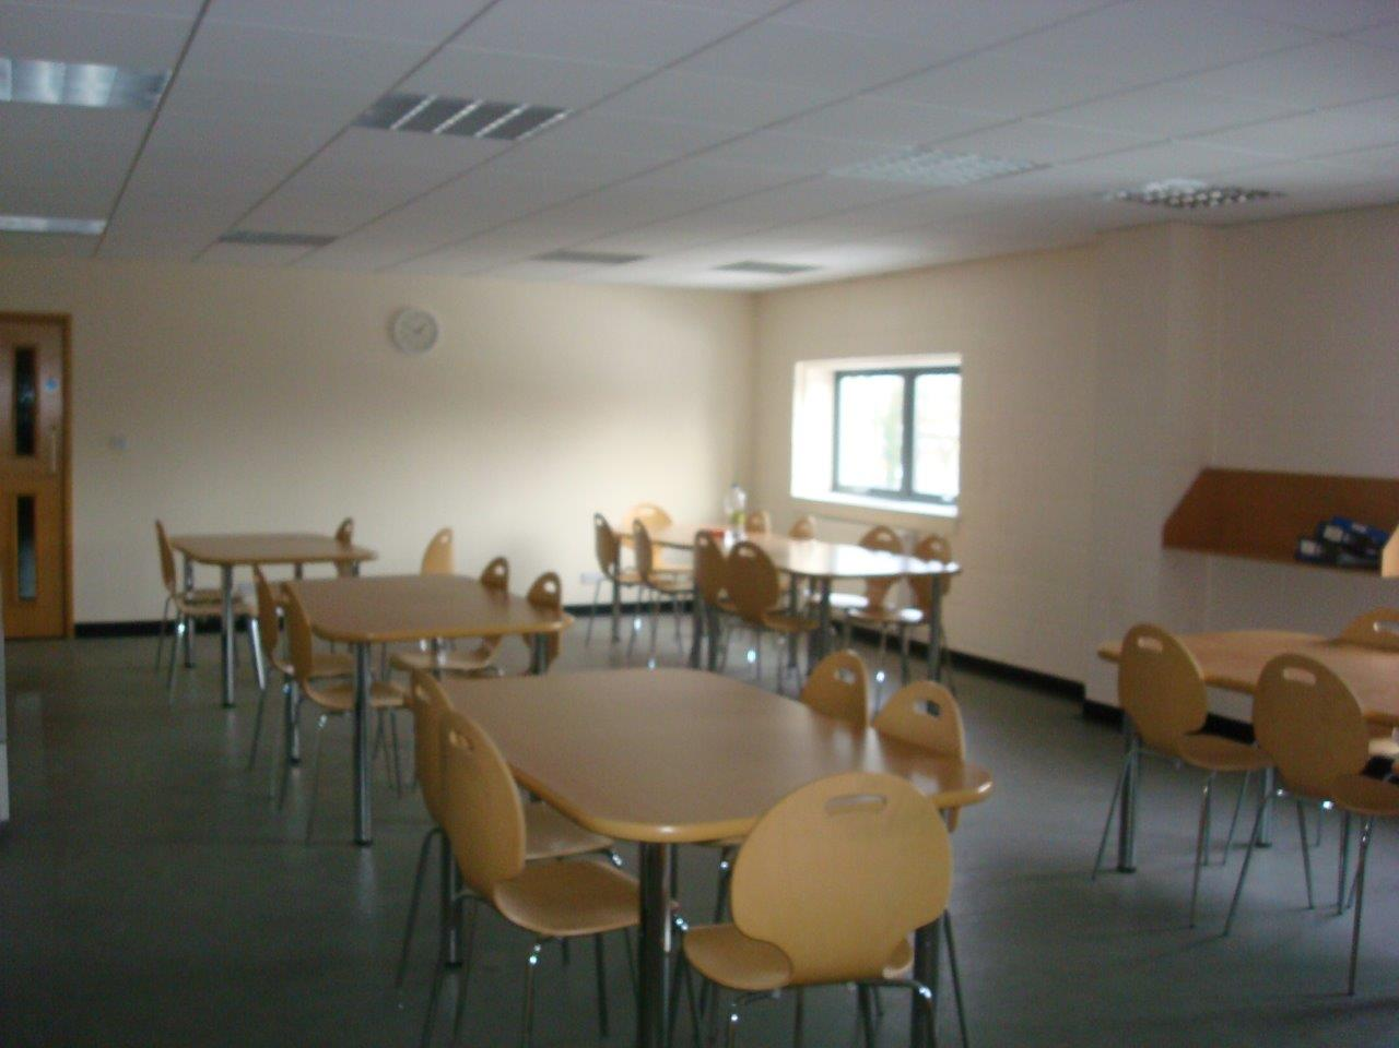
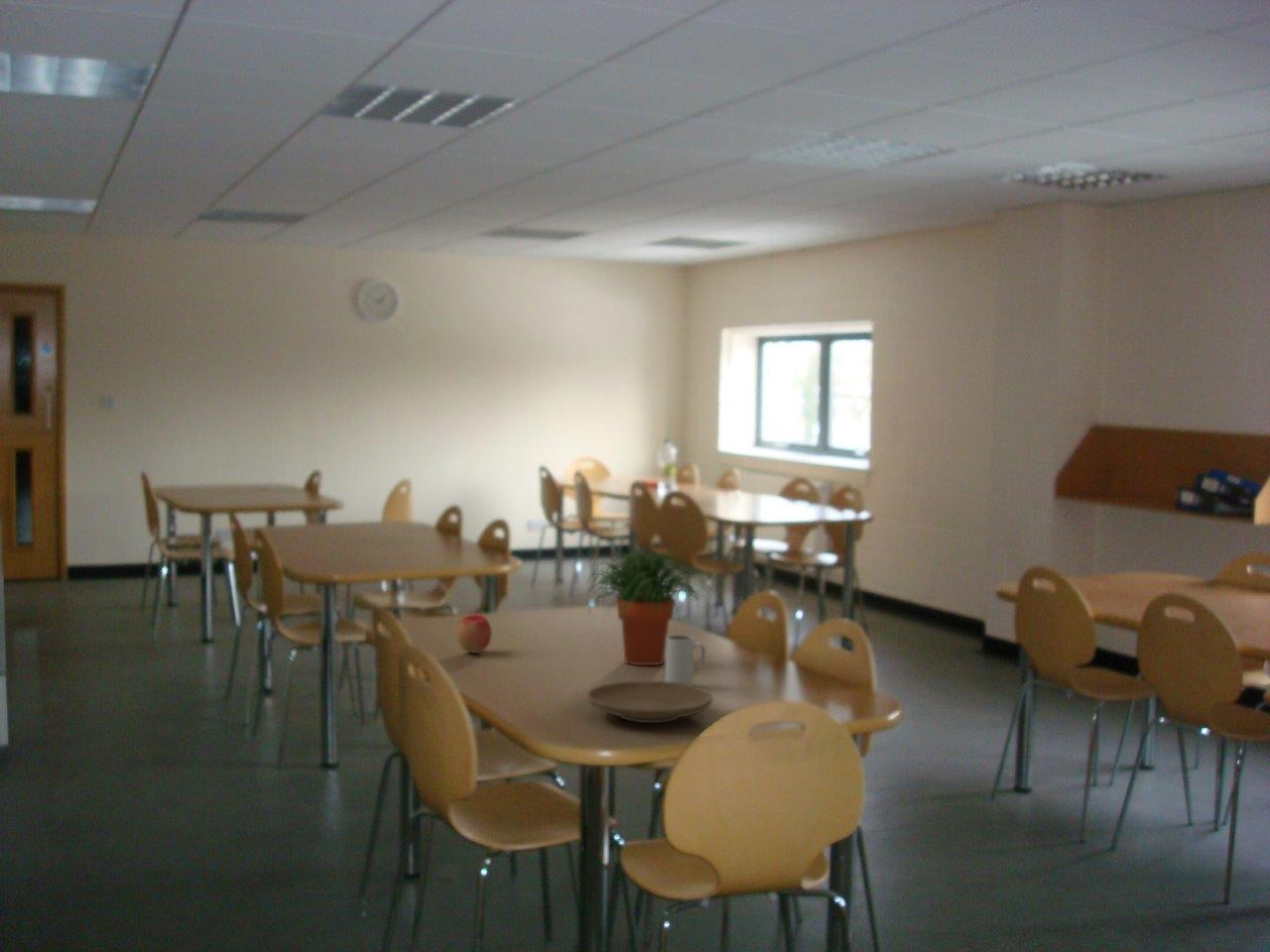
+ mug [664,634,706,686]
+ apple [455,614,493,654]
+ potted plant [584,547,714,666]
+ plate [586,680,713,724]
